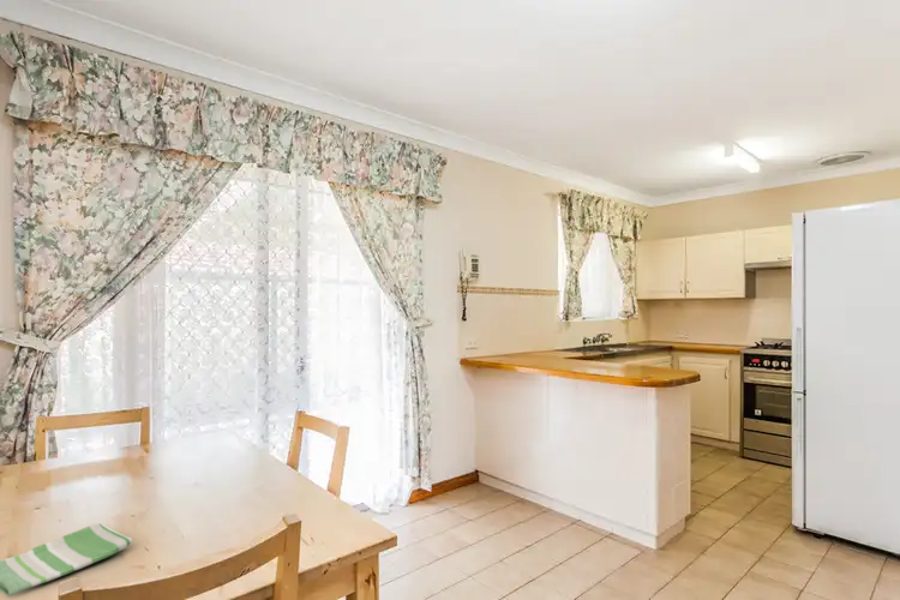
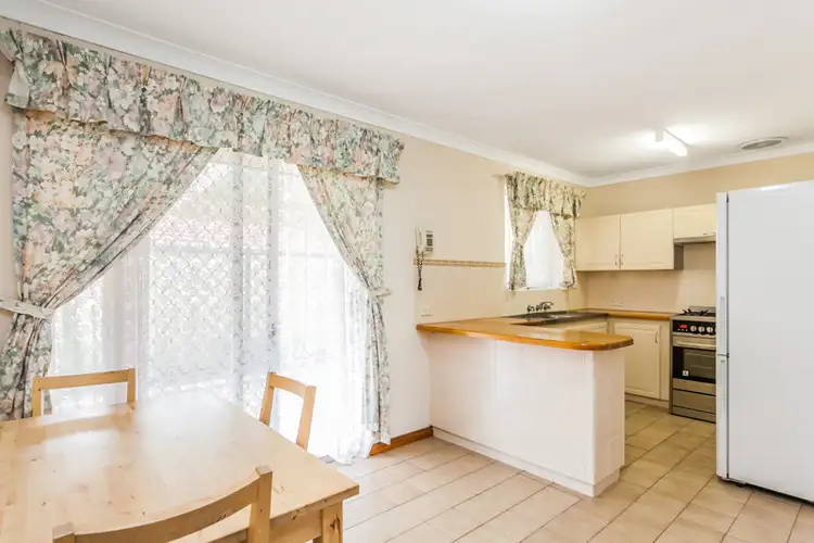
- dish towel [0,522,133,598]
